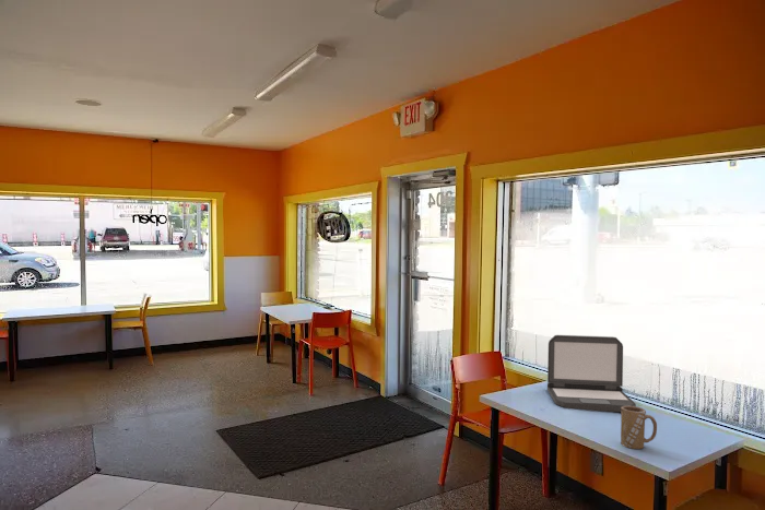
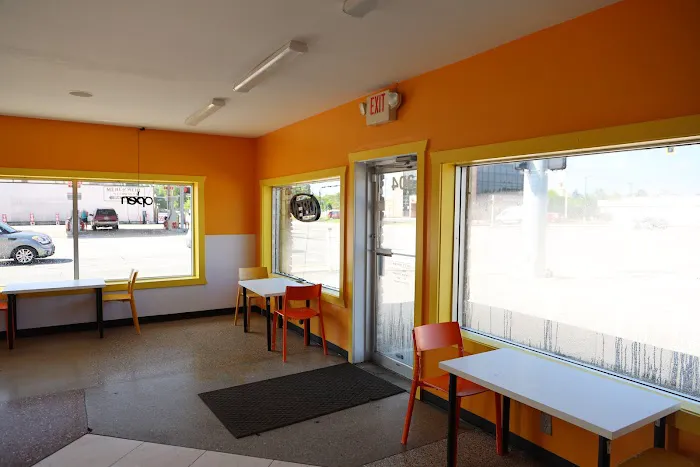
- laptop [546,334,637,413]
- mug [620,405,658,450]
